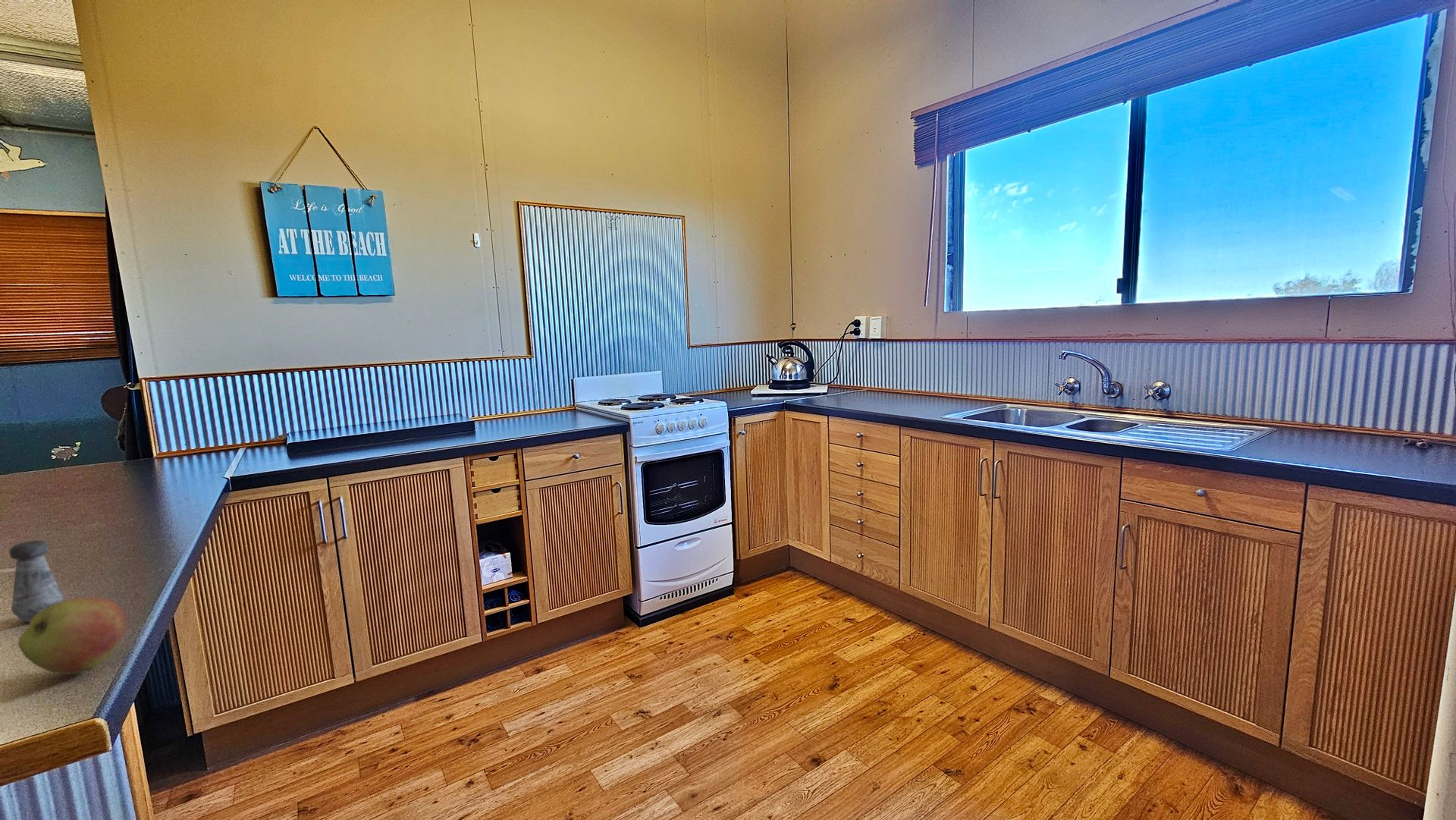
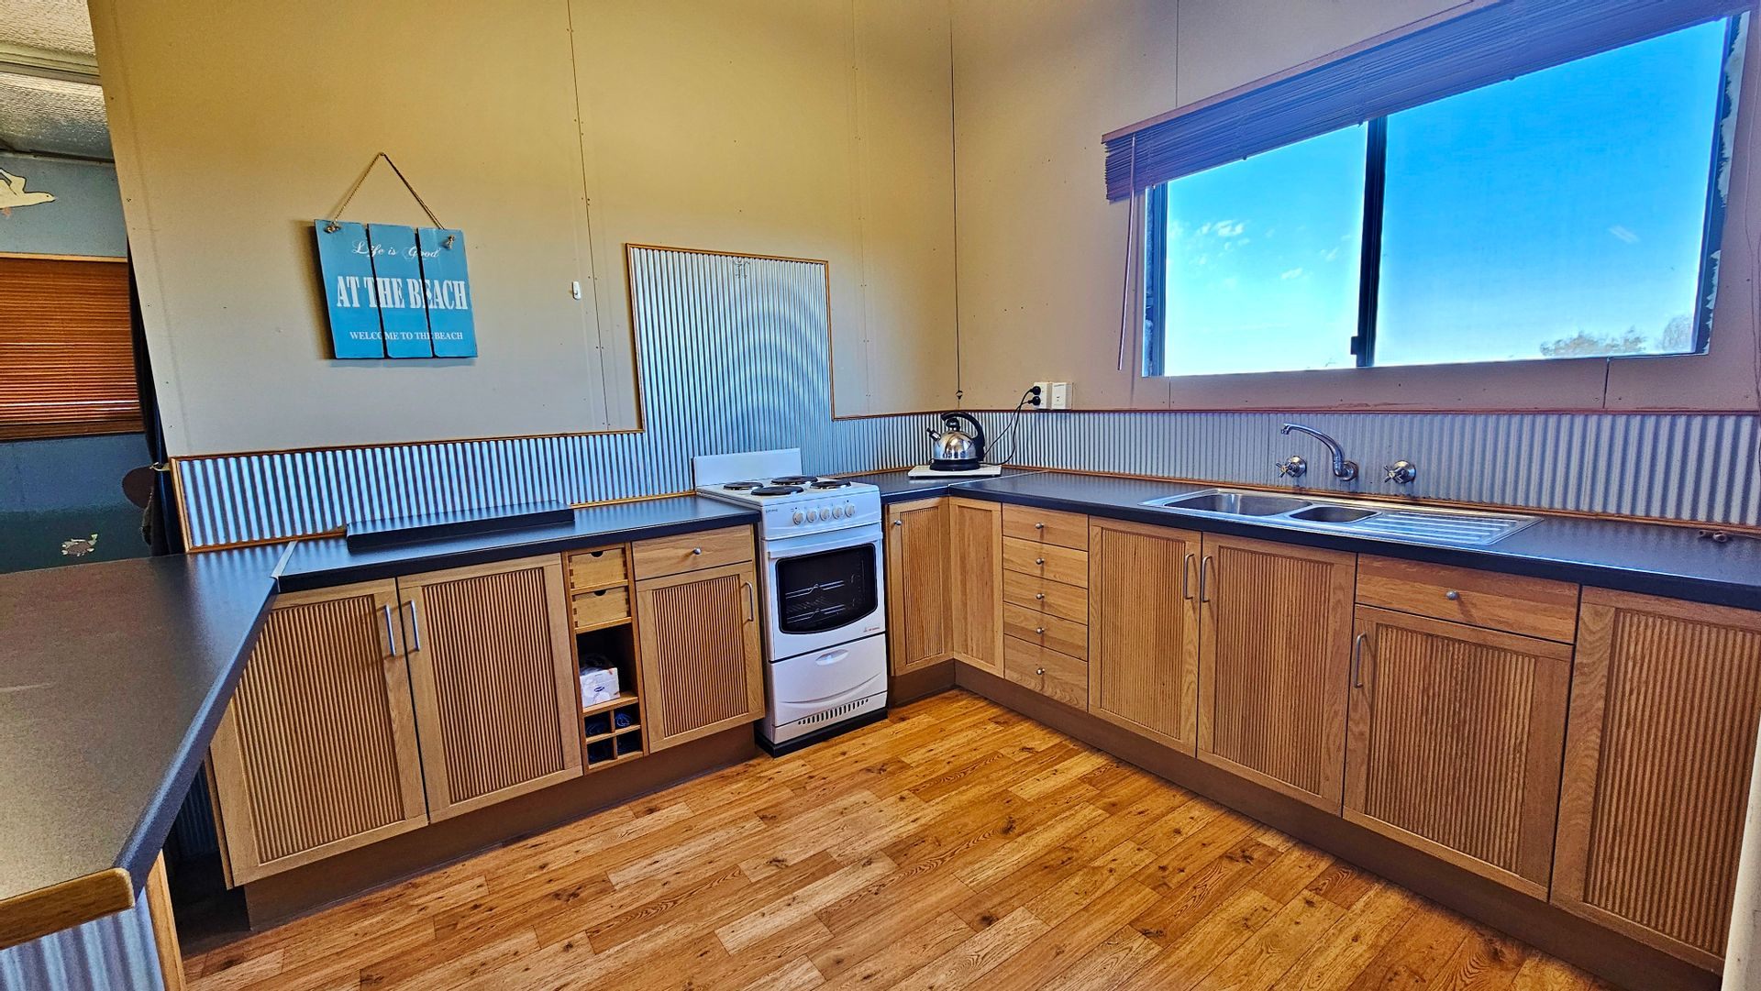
- apple [17,596,127,675]
- salt shaker [8,539,64,623]
